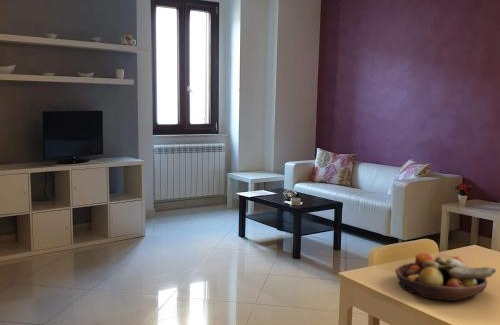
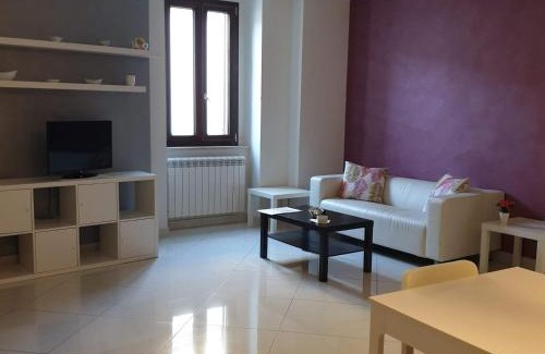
- fruit bowl [394,252,497,302]
